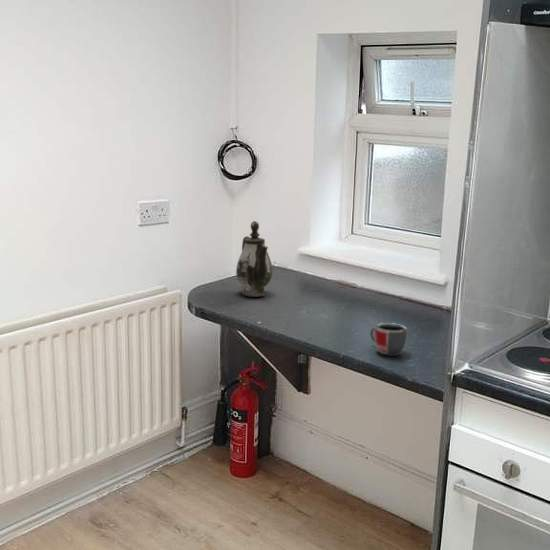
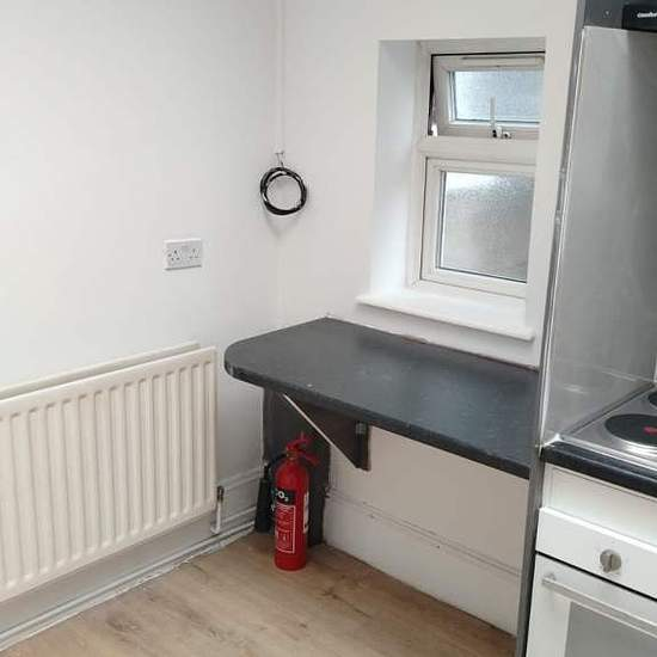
- teapot [235,220,273,298]
- mug [369,322,409,357]
